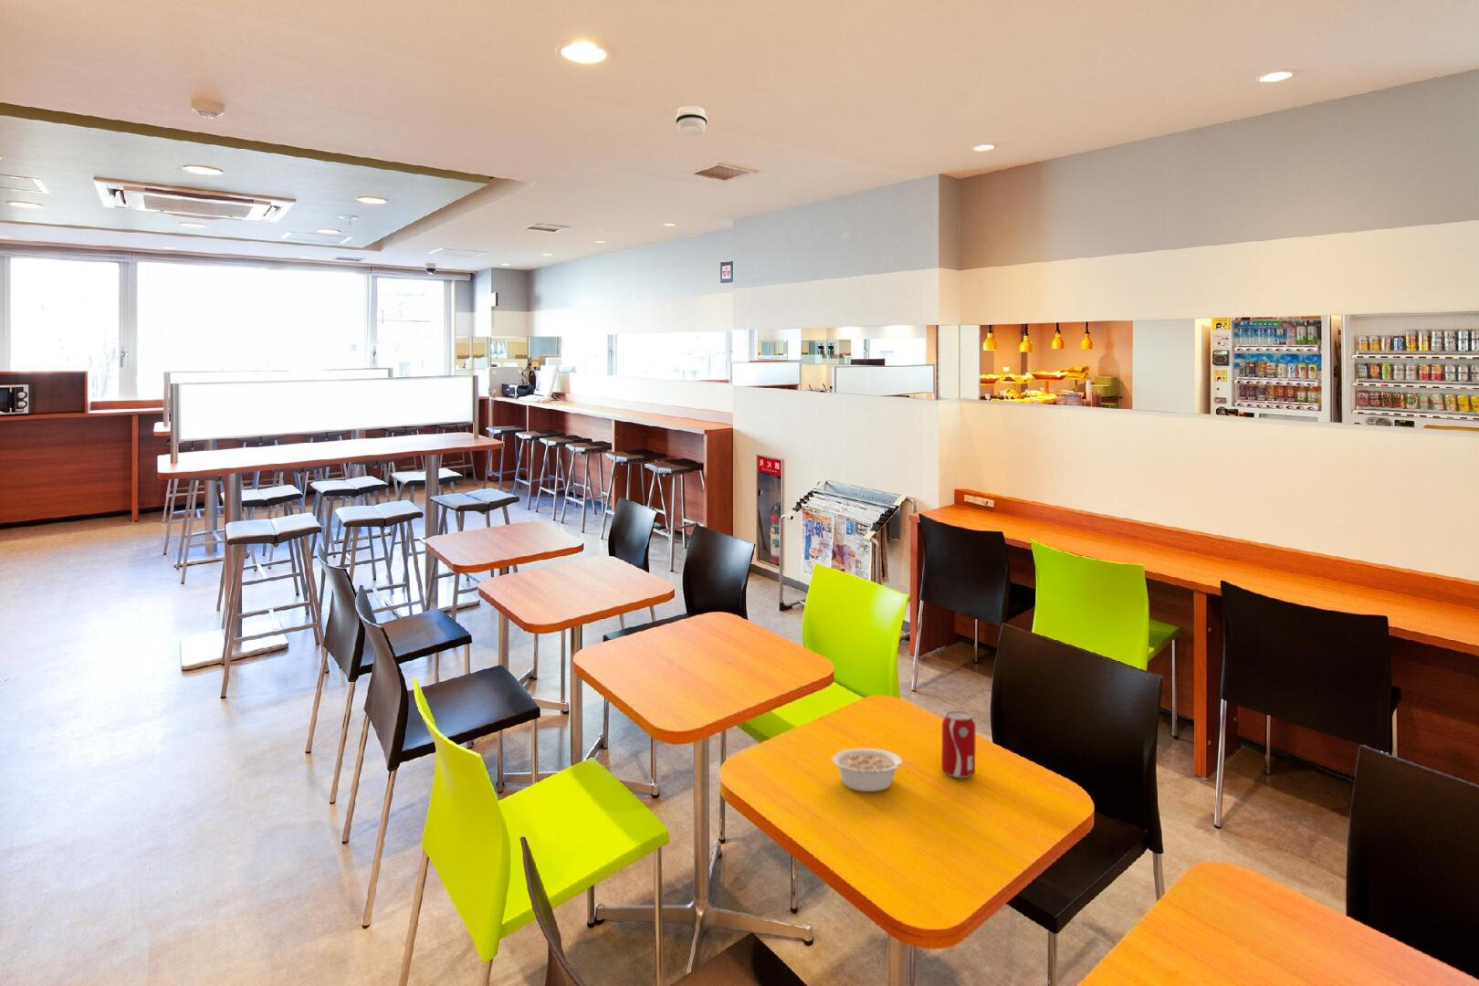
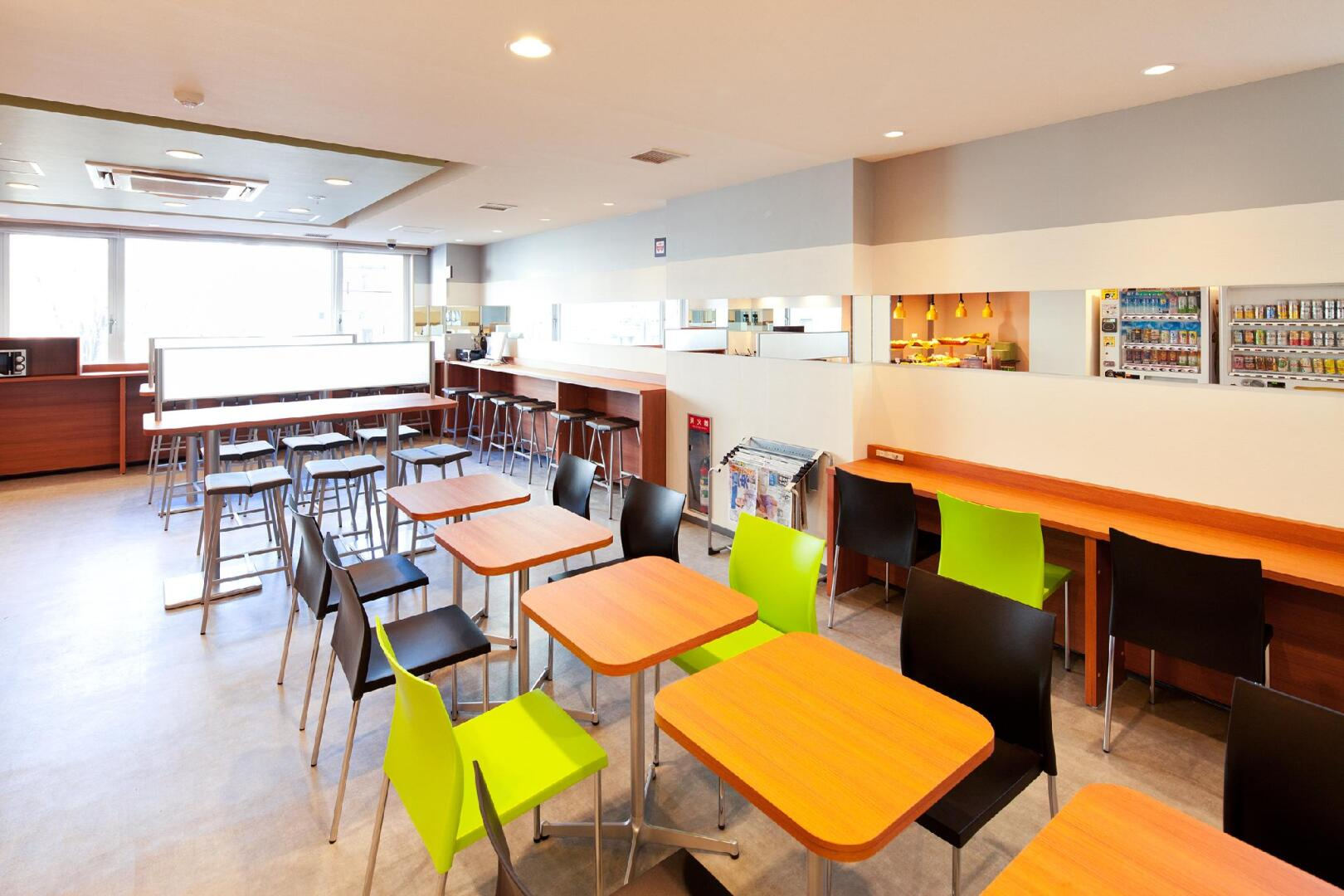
- legume [831,747,916,792]
- beverage can [941,710,976,779]
- smoke detector [675,105,709,136]
